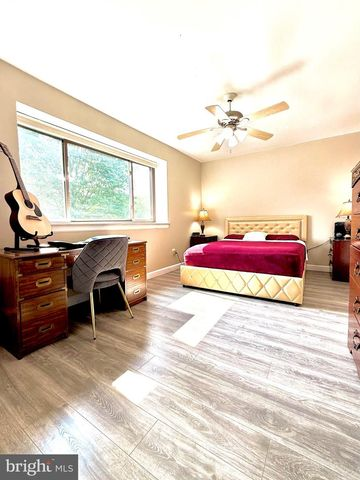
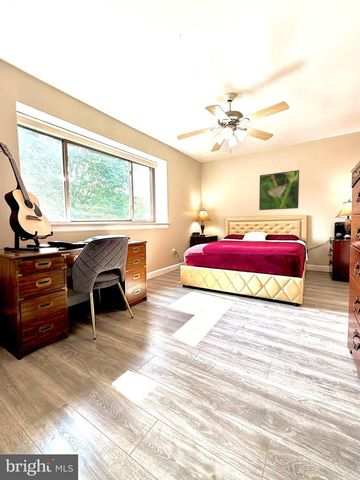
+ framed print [258,169,300,211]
